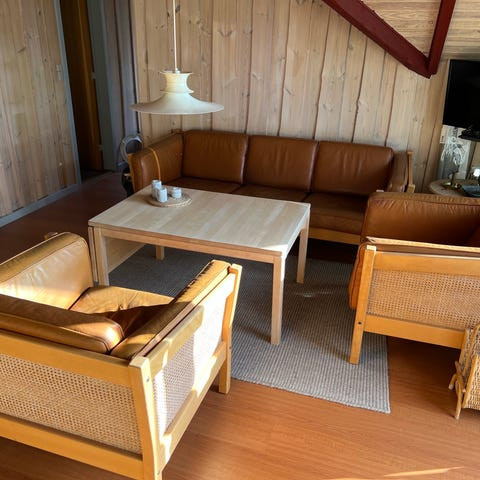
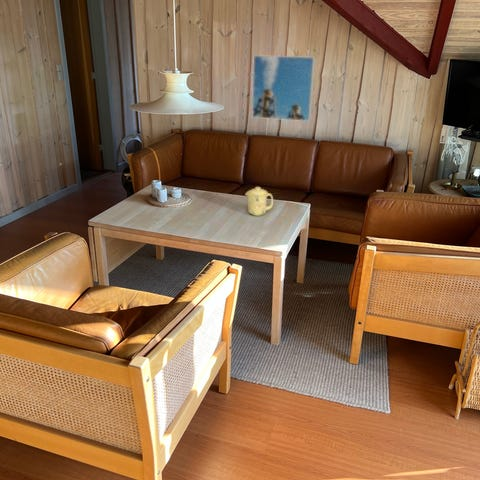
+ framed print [251,54,316,122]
+ mug [244,186,274,217]
